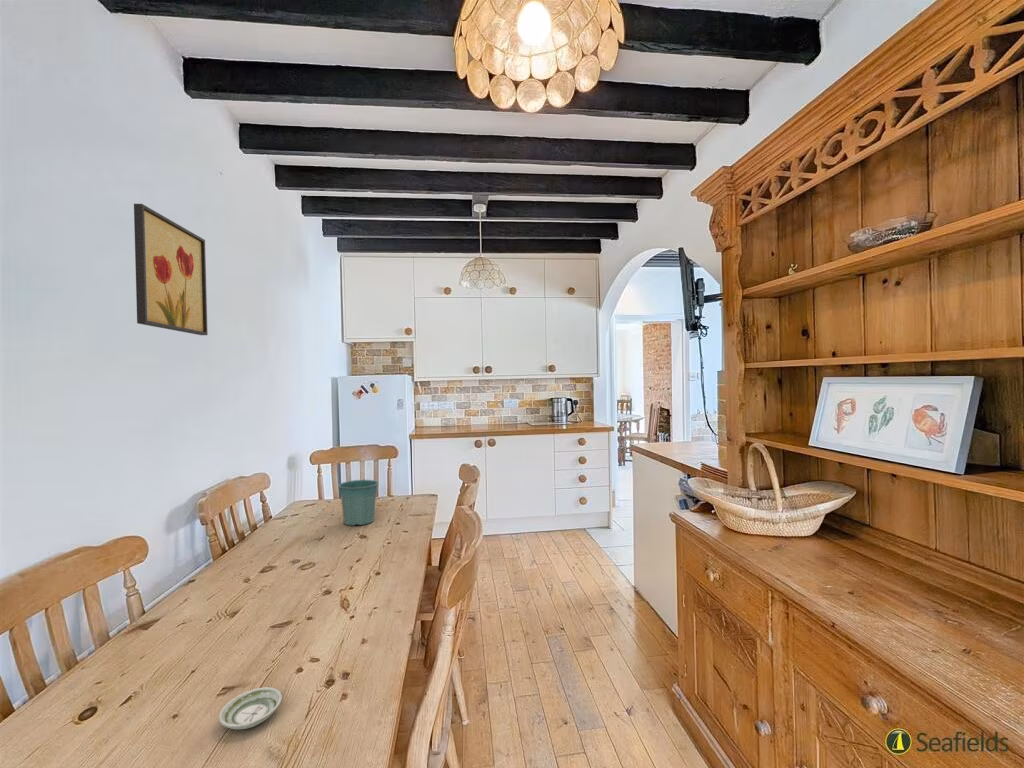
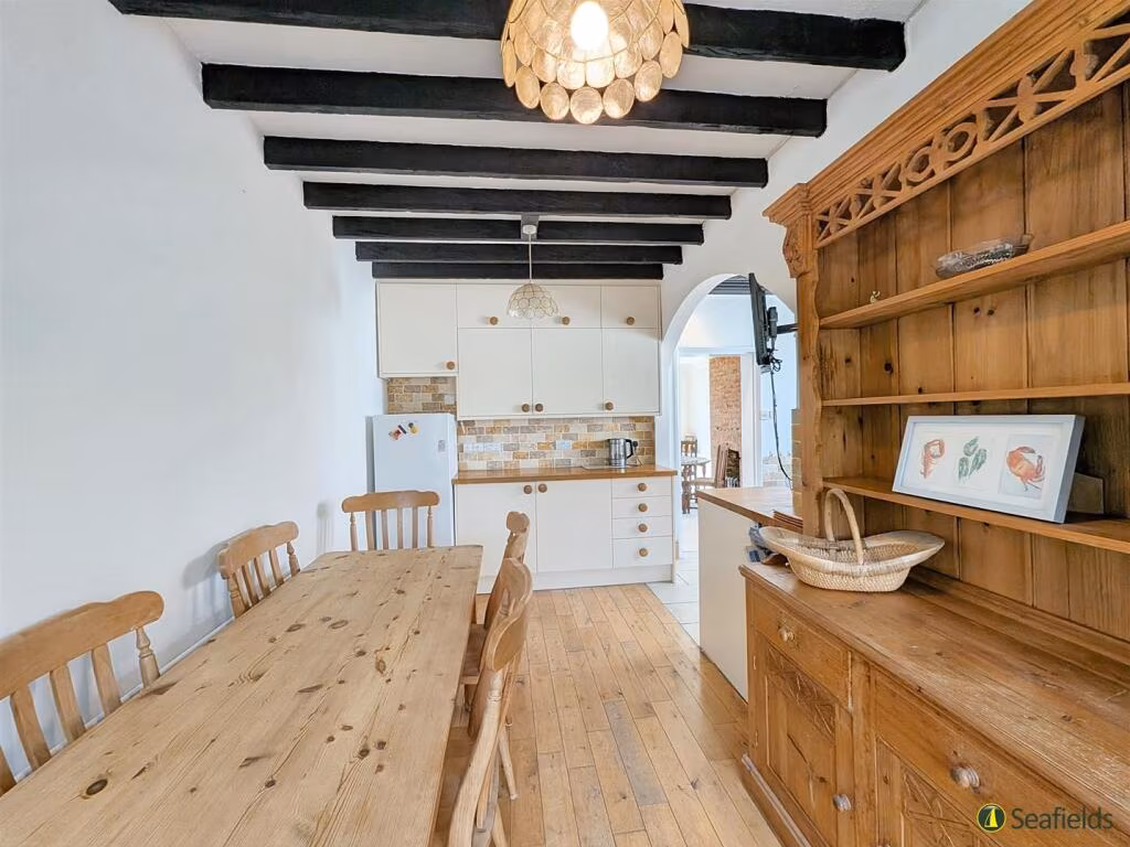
- saucer [218,686,283,730]
- wall art [133,203,209,336]
- flower pot [337,479,380,526]
